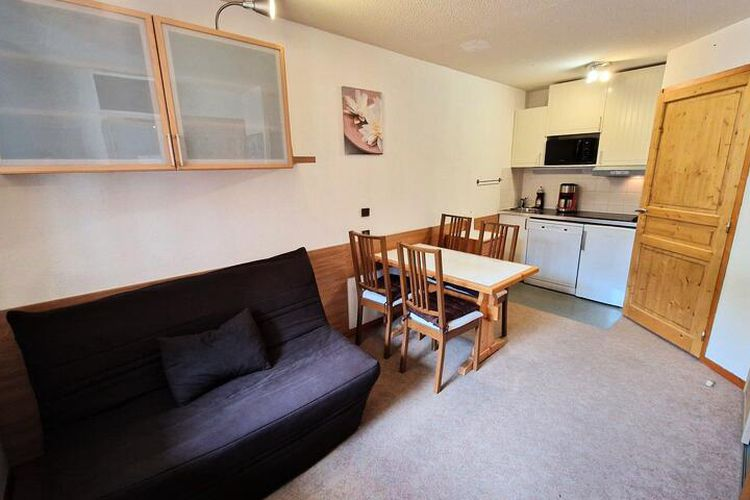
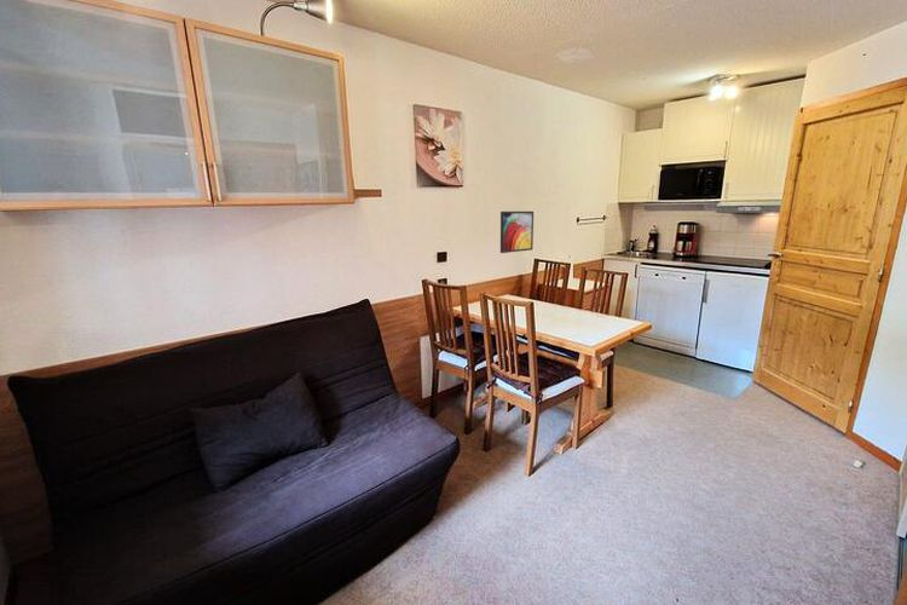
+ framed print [499,211,535,254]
